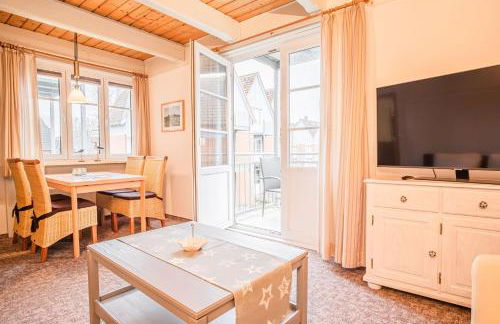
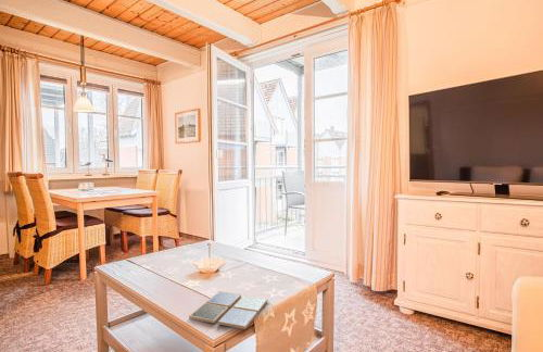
+ drink coaster [188,290,269,330]
